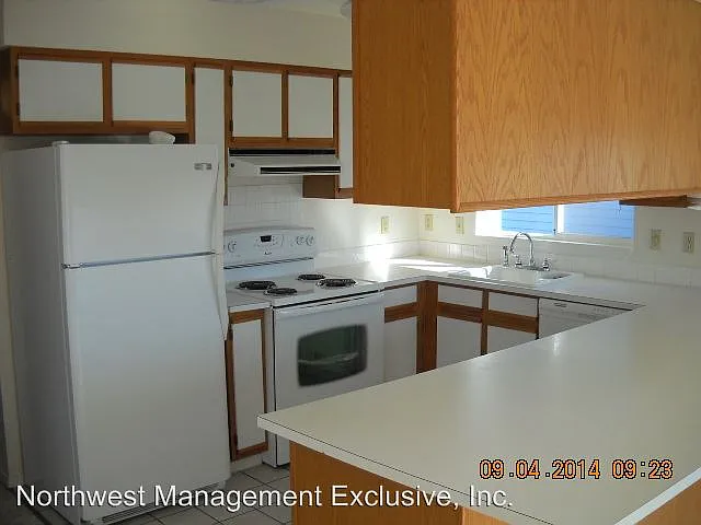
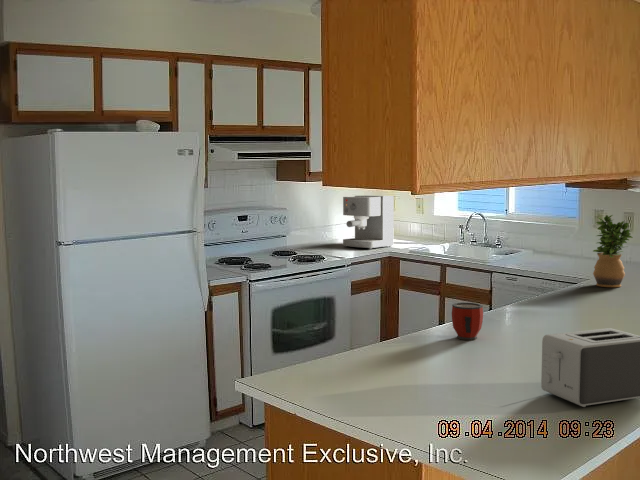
+ coffee maker [342,194,395,250]
+ potted plant [592,214,634,288]
+ toaster [540,327,640,408]
+ mug [451,301,484,341]
